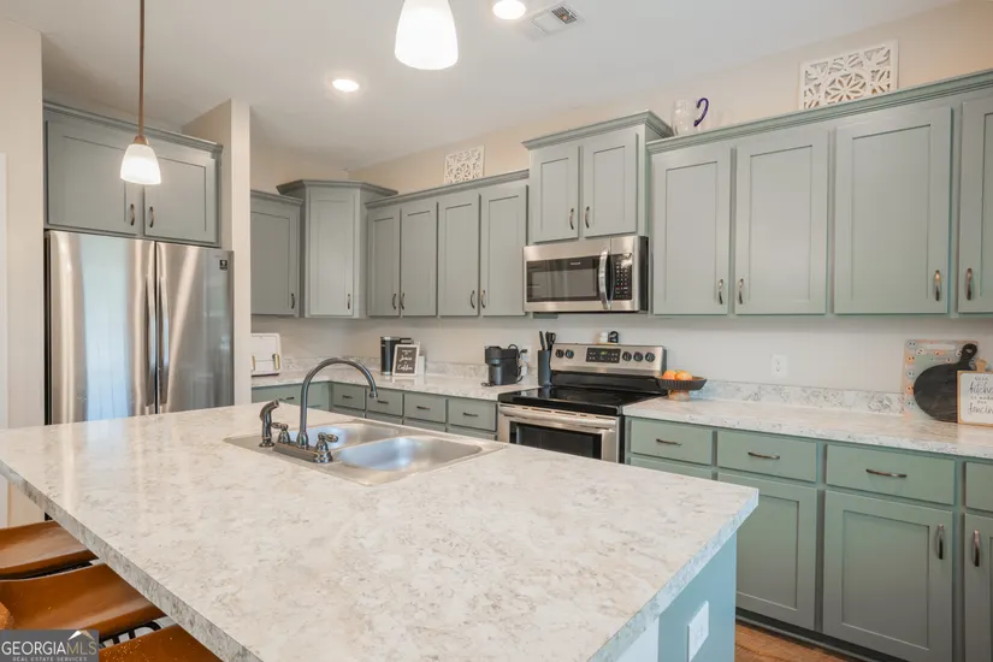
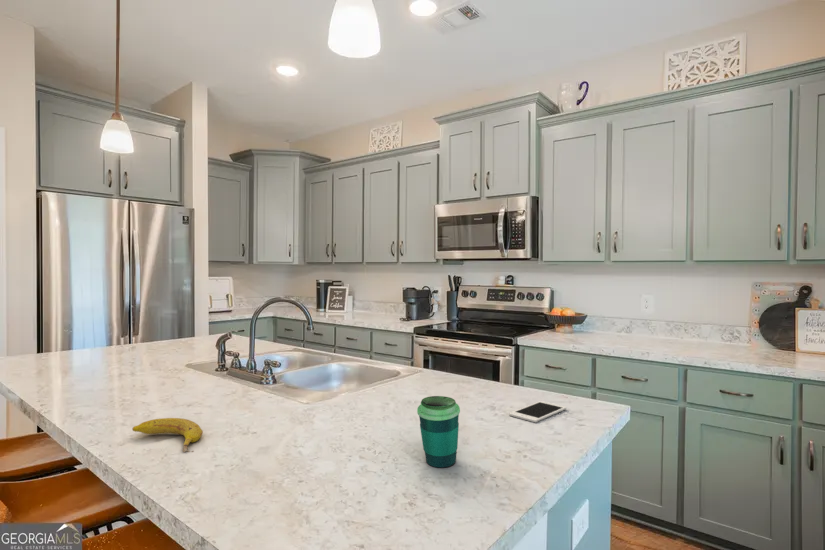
+ fruit [131,417,204,453]
+ cup [416,395,461,469]
+ cell phone [508,400,567,423]
